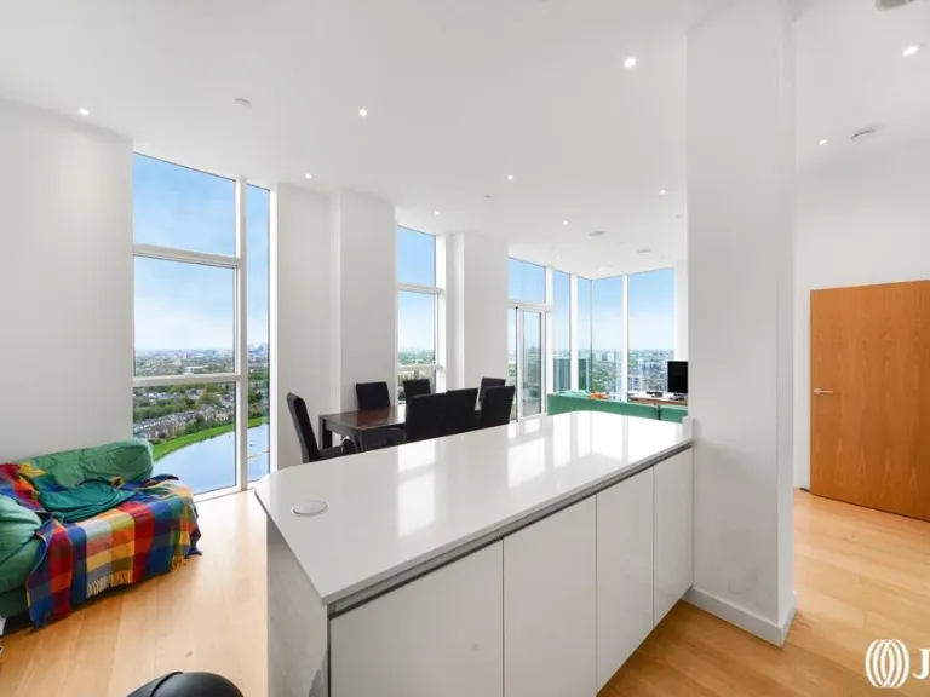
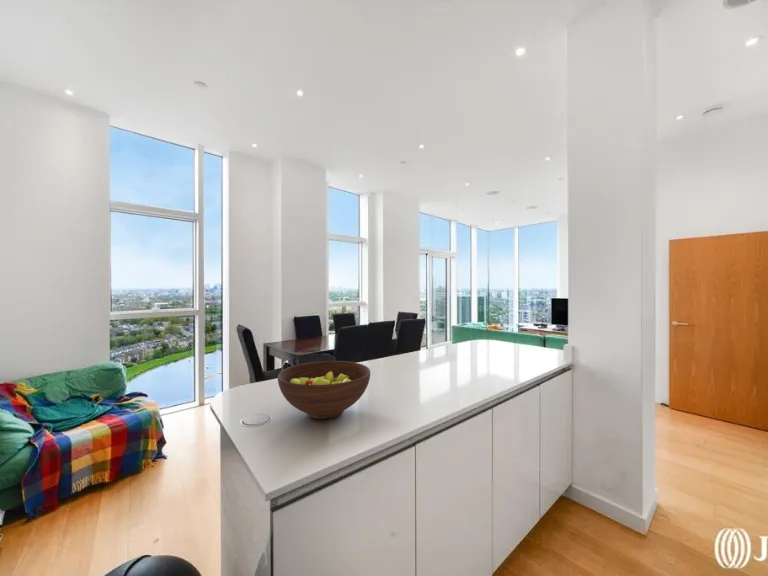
+ fruit bowl [277,360,371,420]
